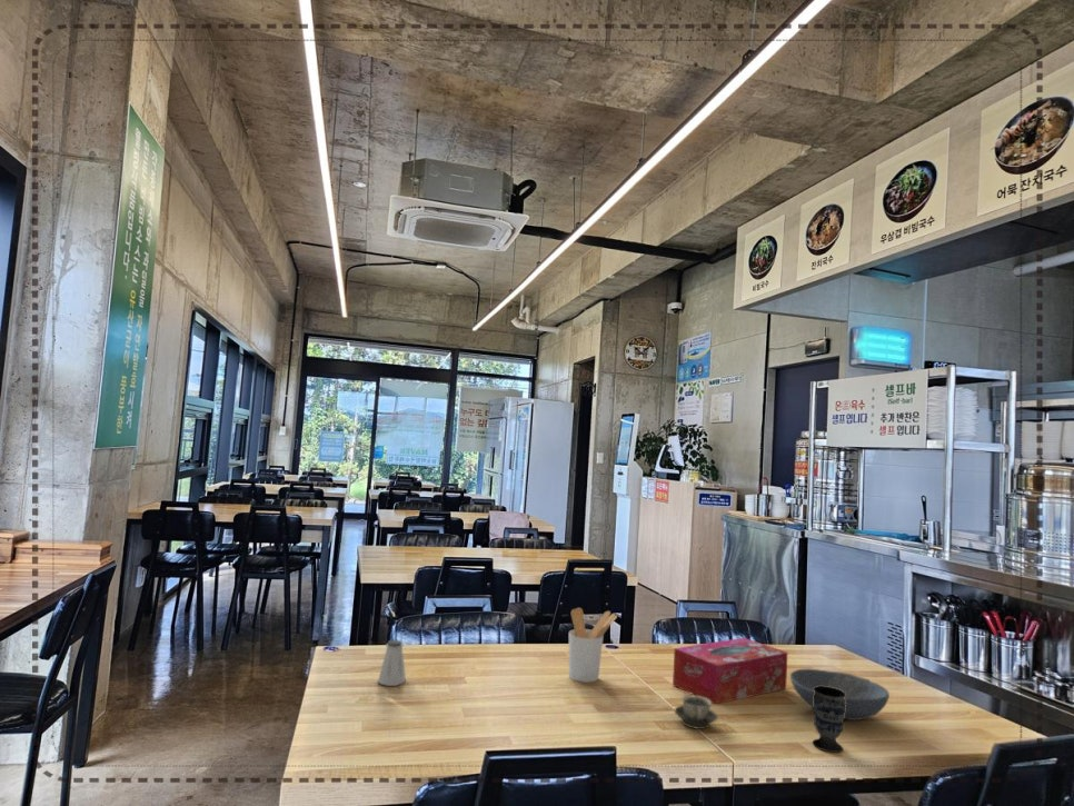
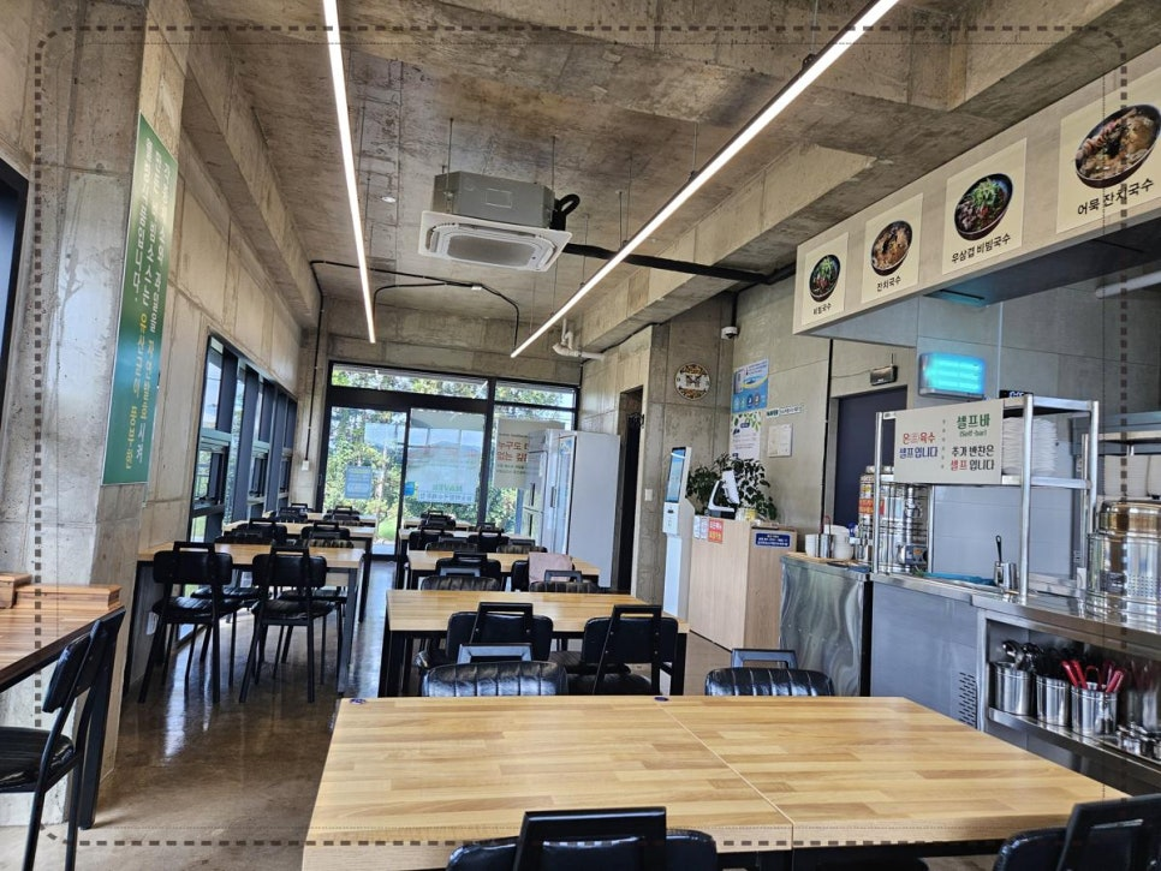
- utensil holder [568,607,618,684]
- bowl [789,668,891,722]
- saltshaker [377,639,407,687]
- tissue box [672,637,788,705]
- cup [674,695,719,730]
- cup [812,686,846,754]
